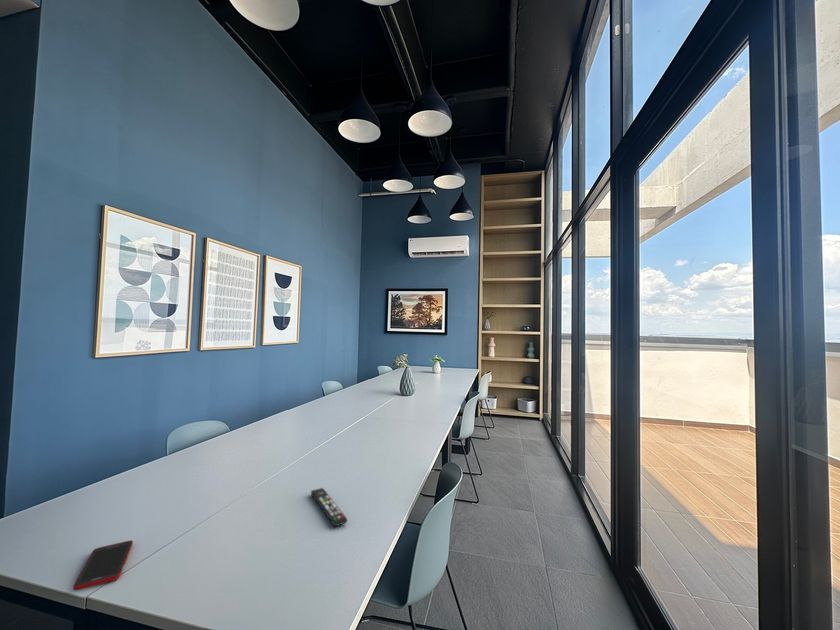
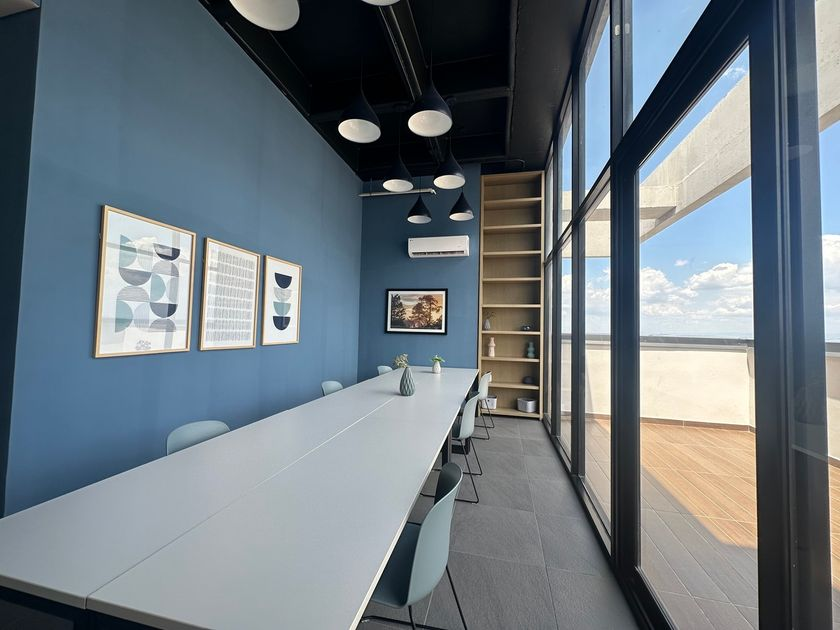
- cell phone [72,539,134,592]
- remote control [310,487,348,528]
